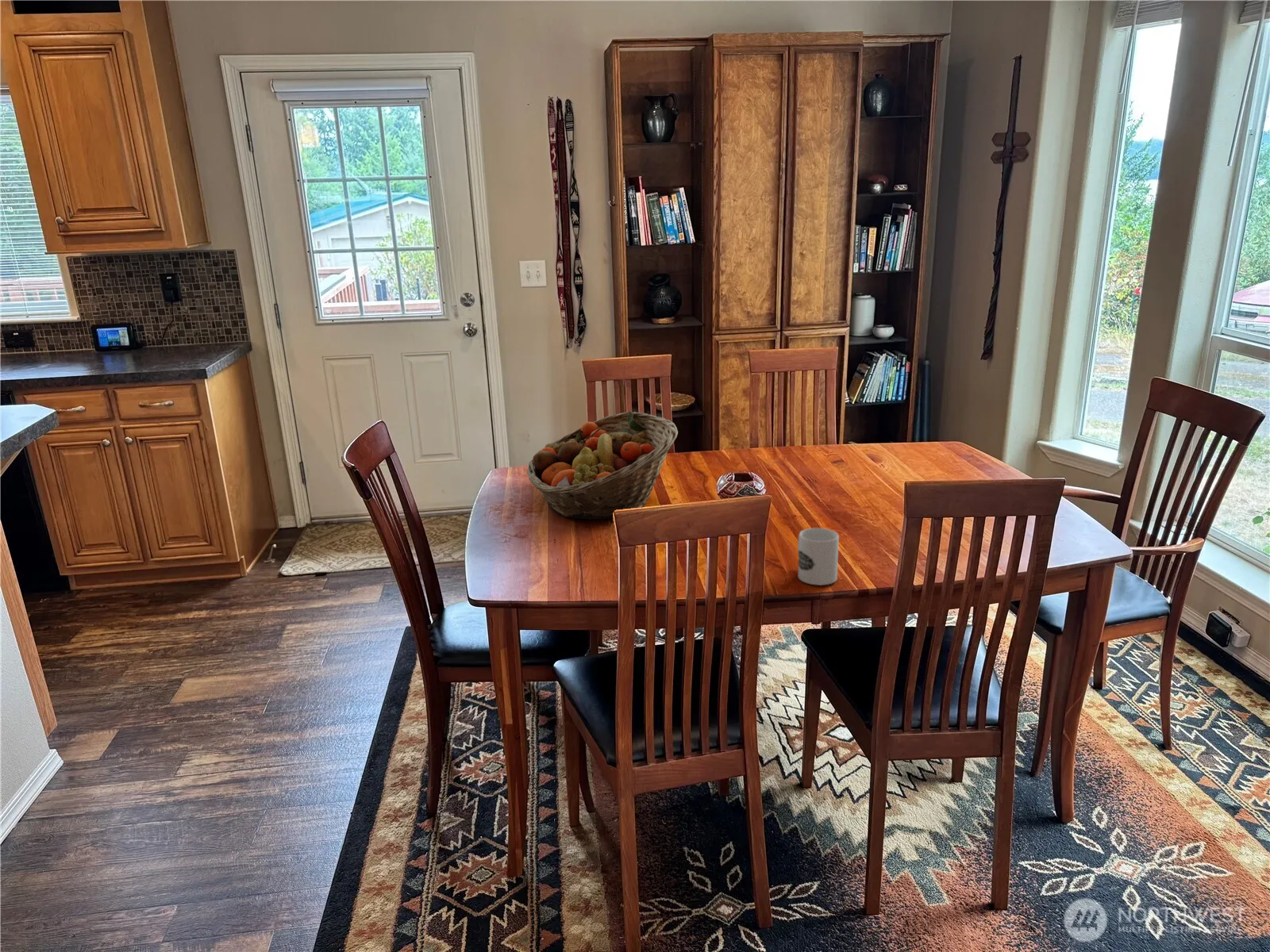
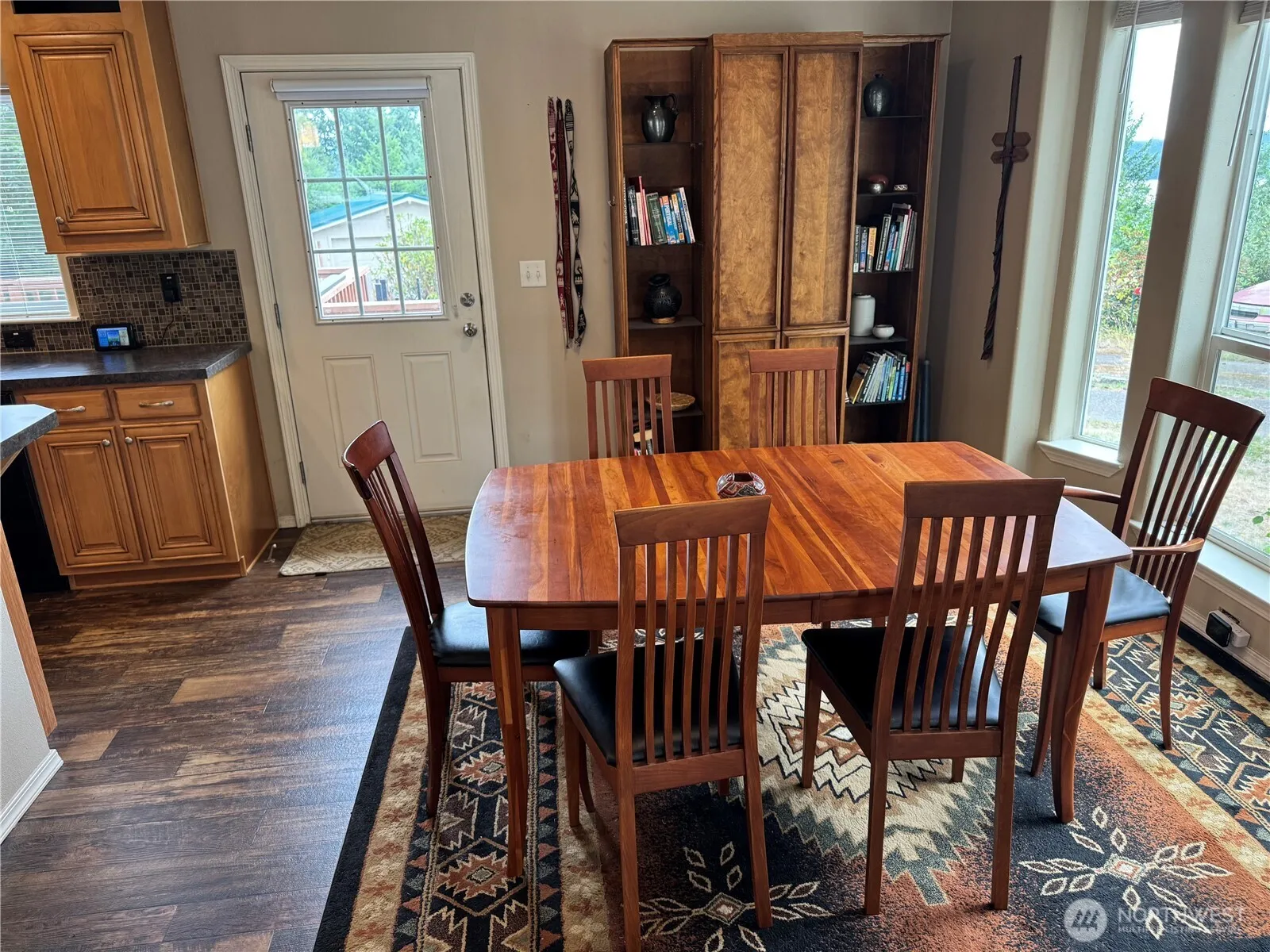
- fruit basket [526,411,679,520]
- mug [797,528,840,586]
